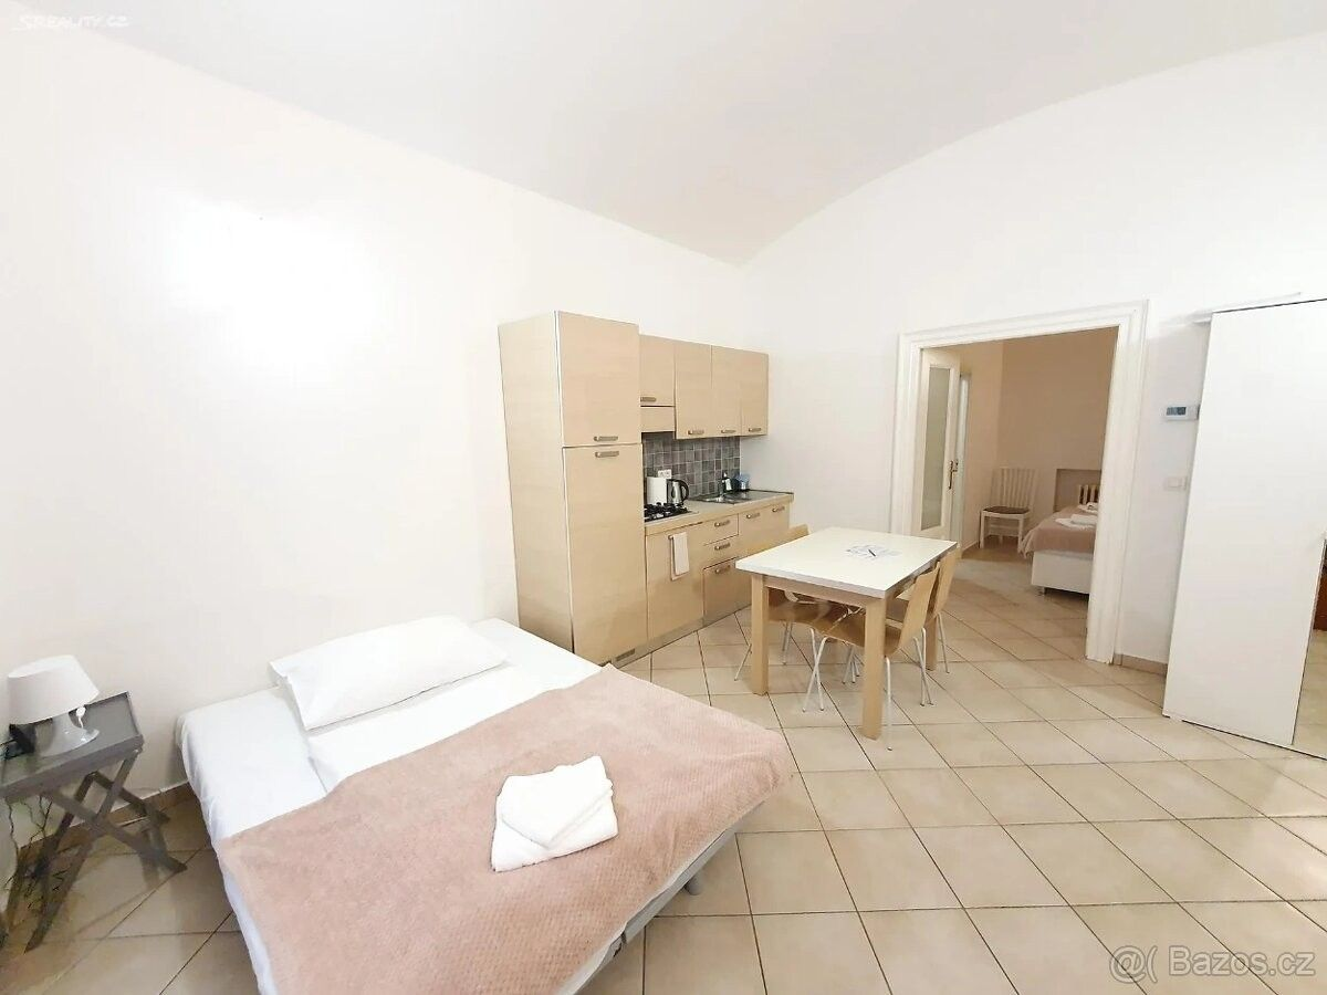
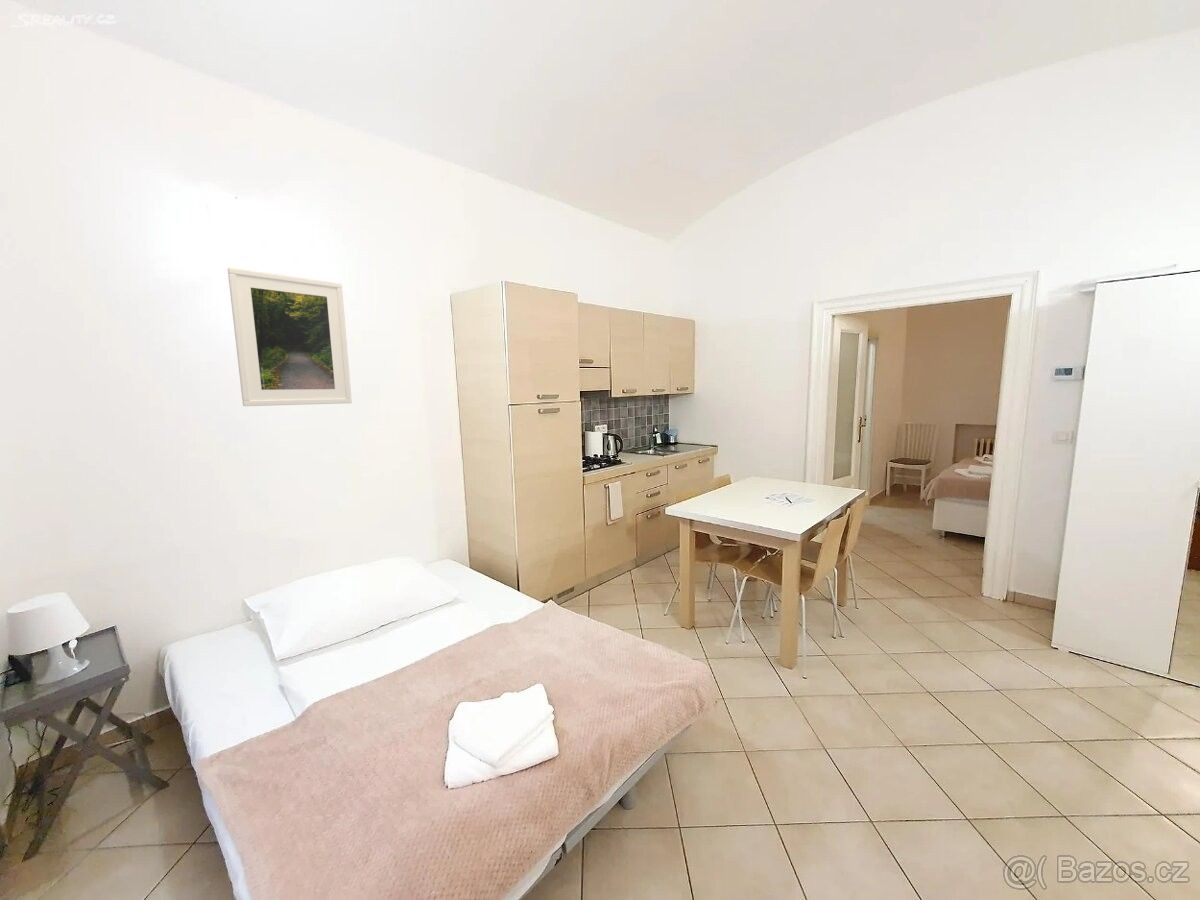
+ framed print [227,267,353,407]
